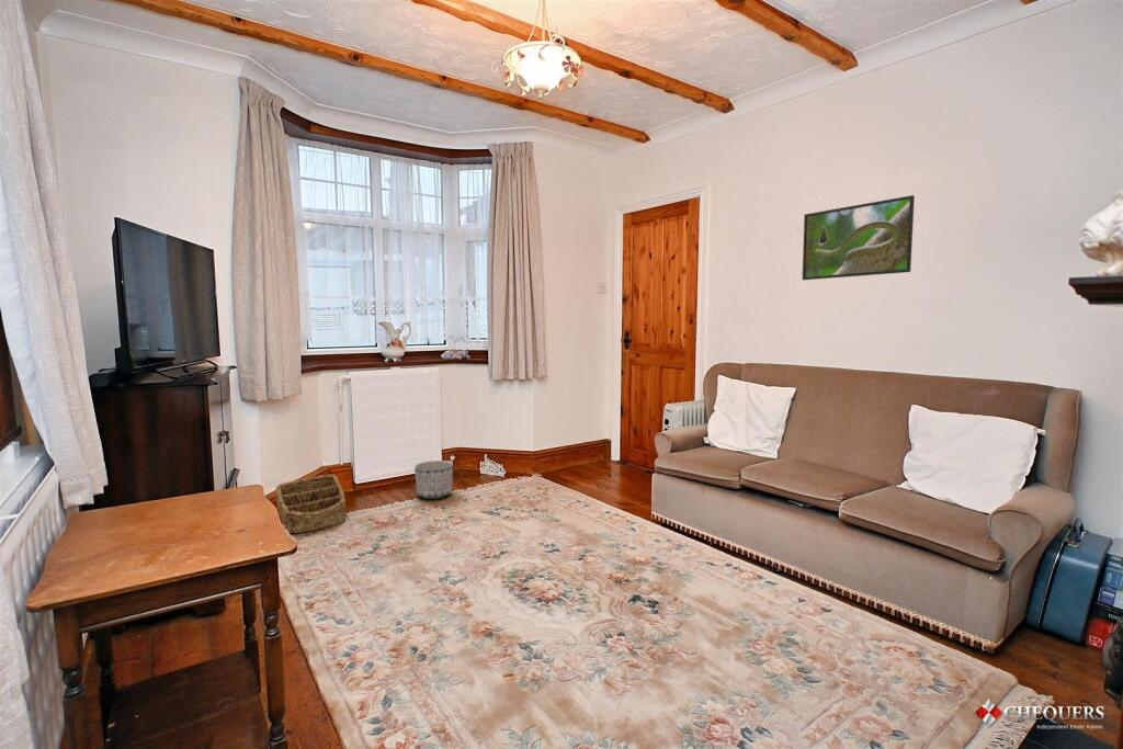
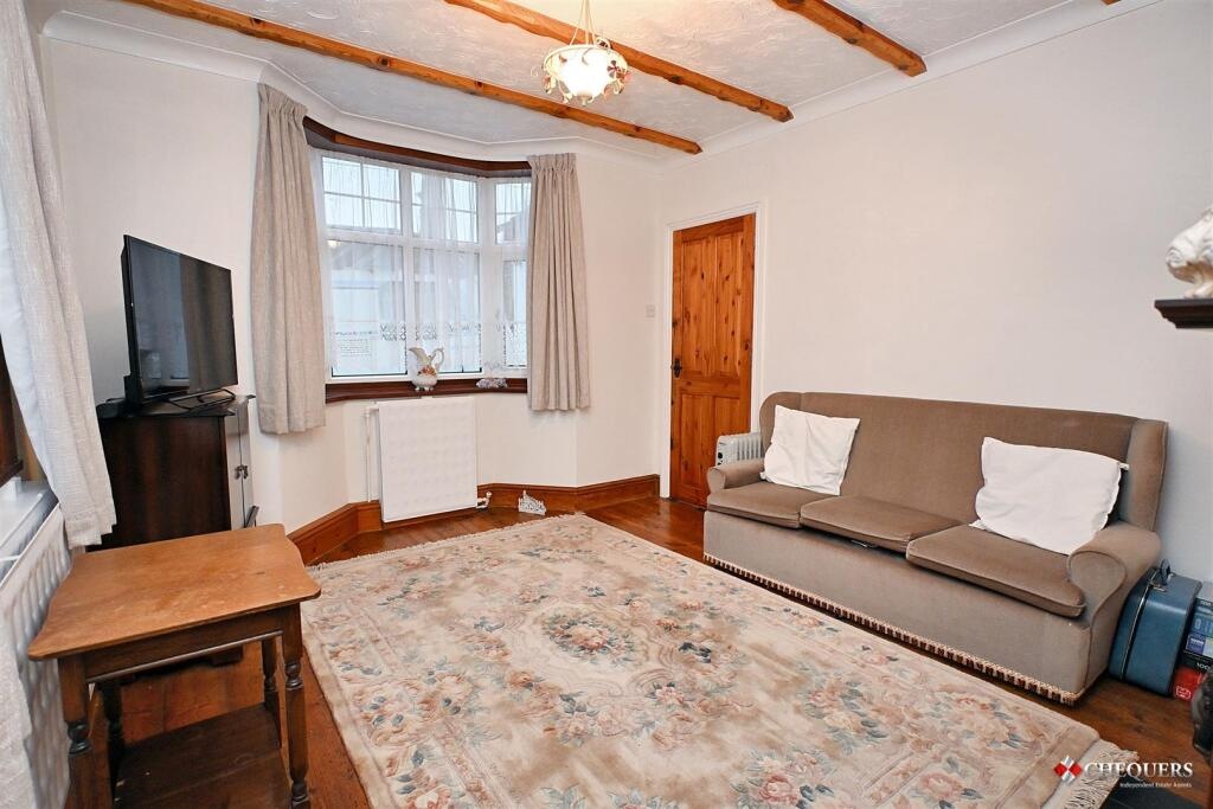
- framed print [802,194,916,281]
- basket [275,474,347,535]
- planter [413,459,454,500]
